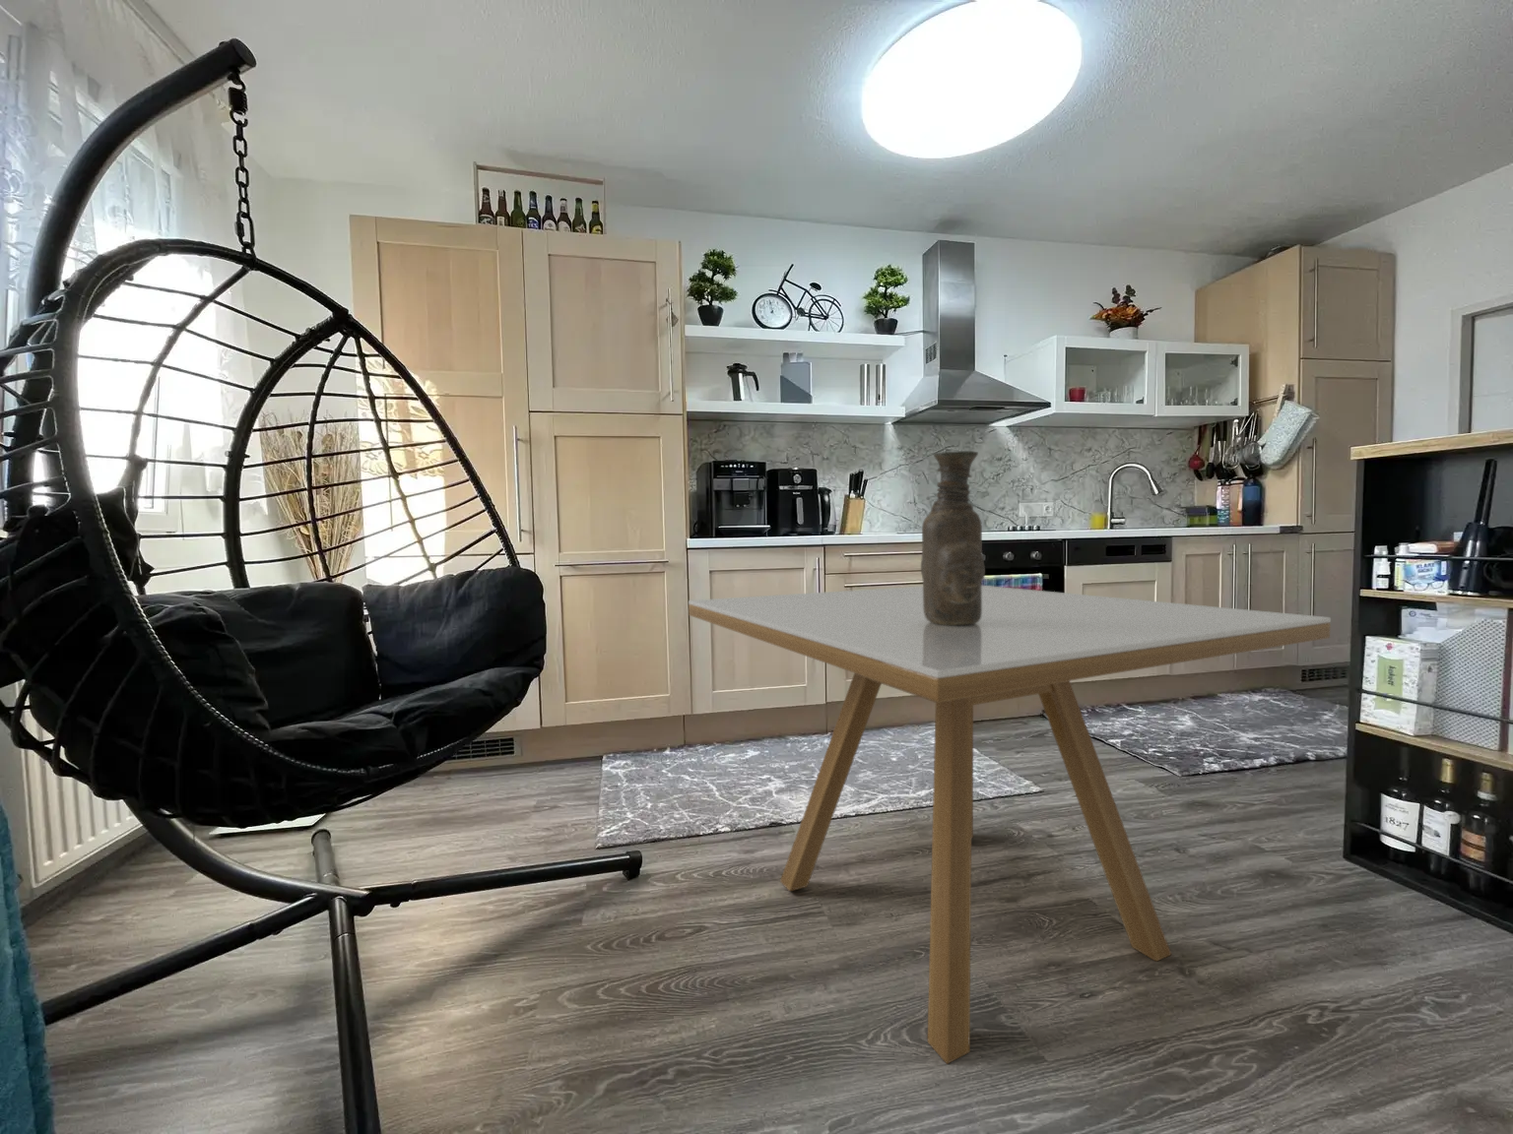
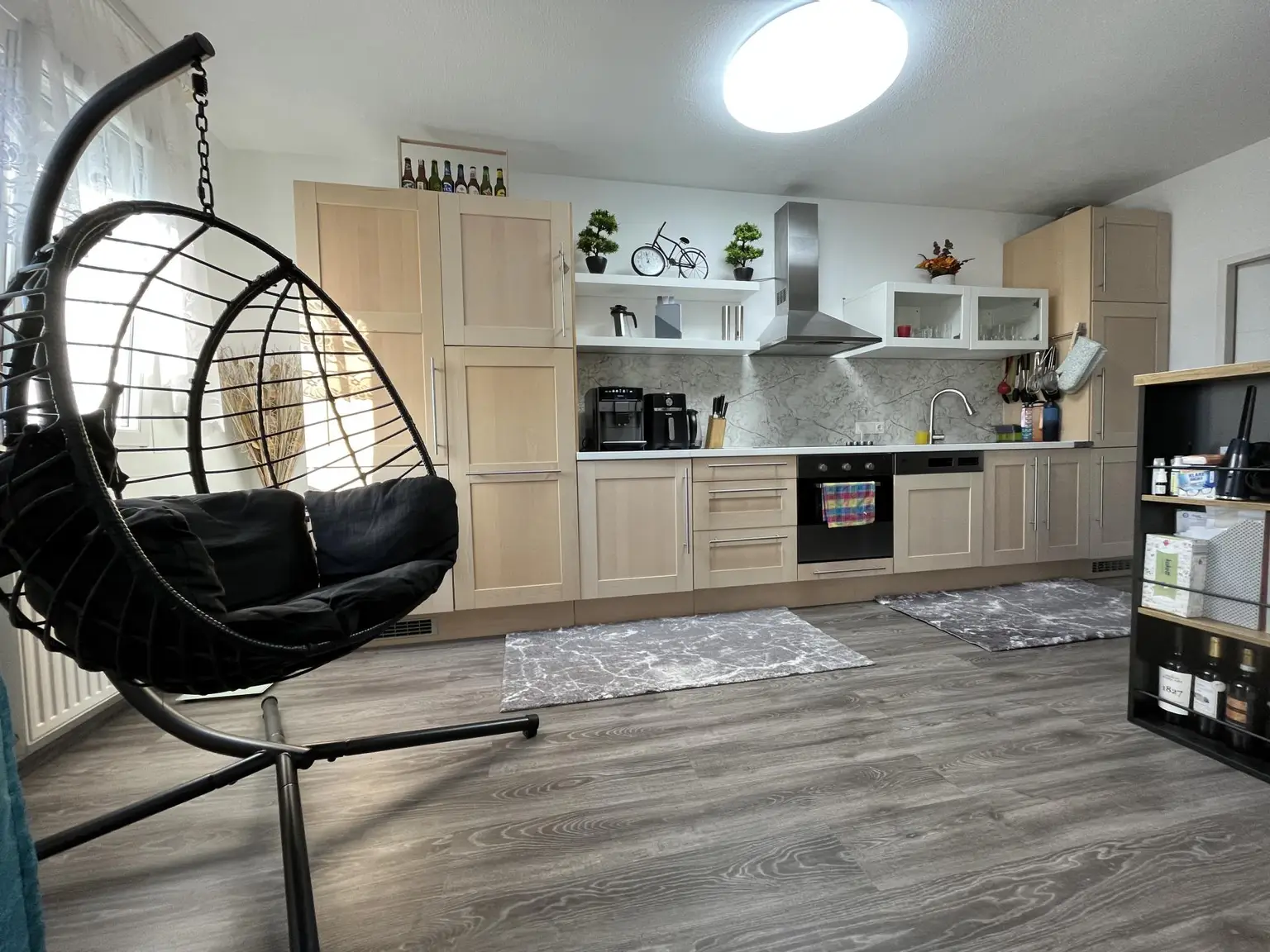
- vase [920,450,986,625]
- dining table [687,585,1332,1064]
